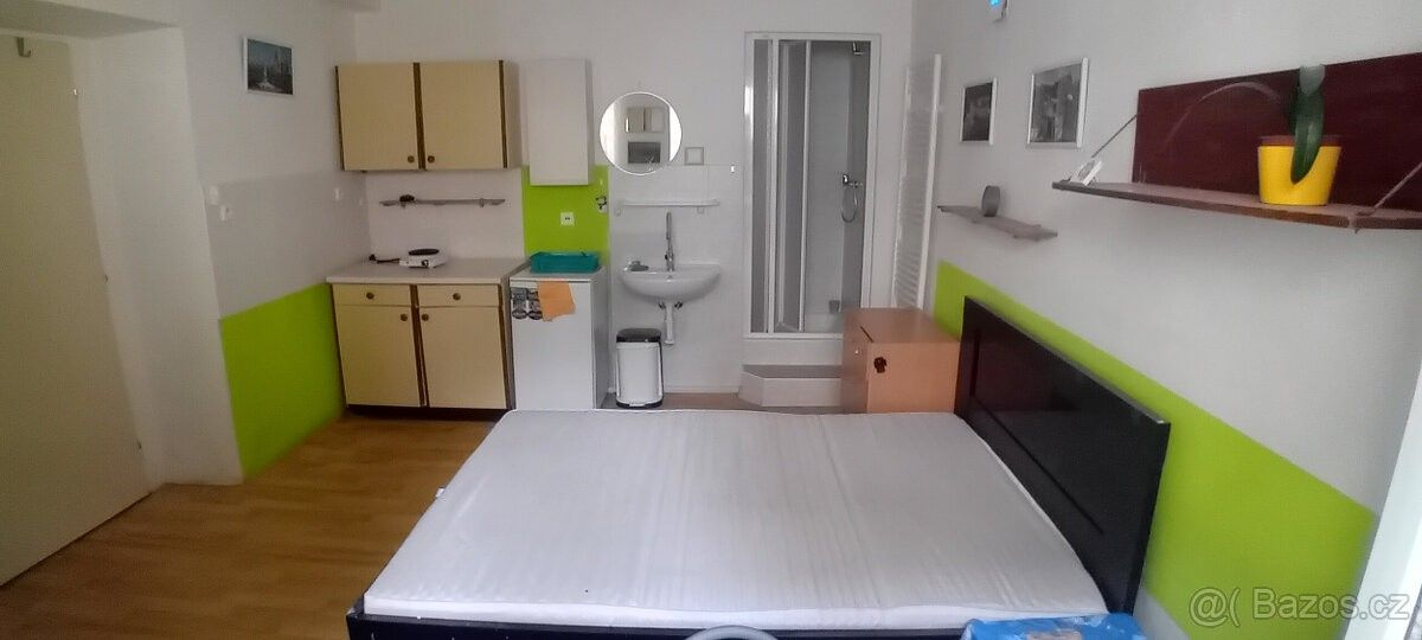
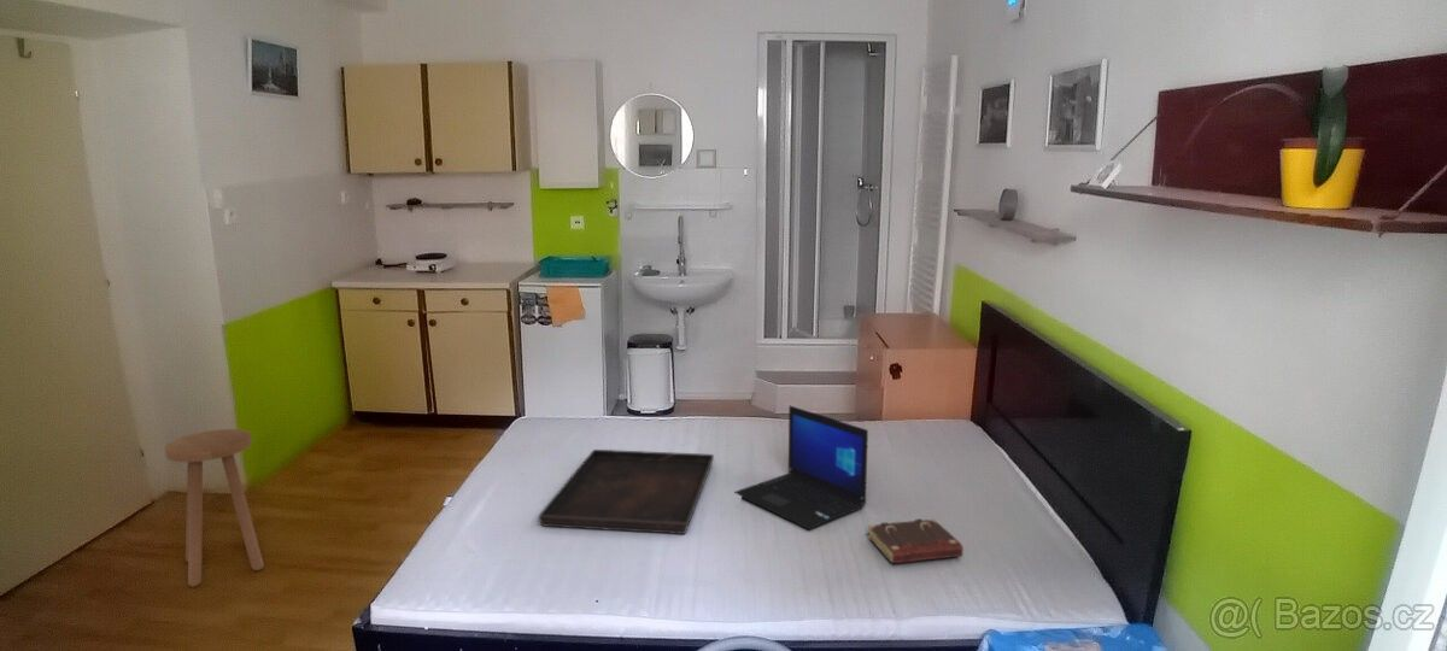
+ stool [164,428,265,587]
+ book [867,518,963,564]
+ laptop [733,404,869,530]
+ serving tray [538,448,715,535]
